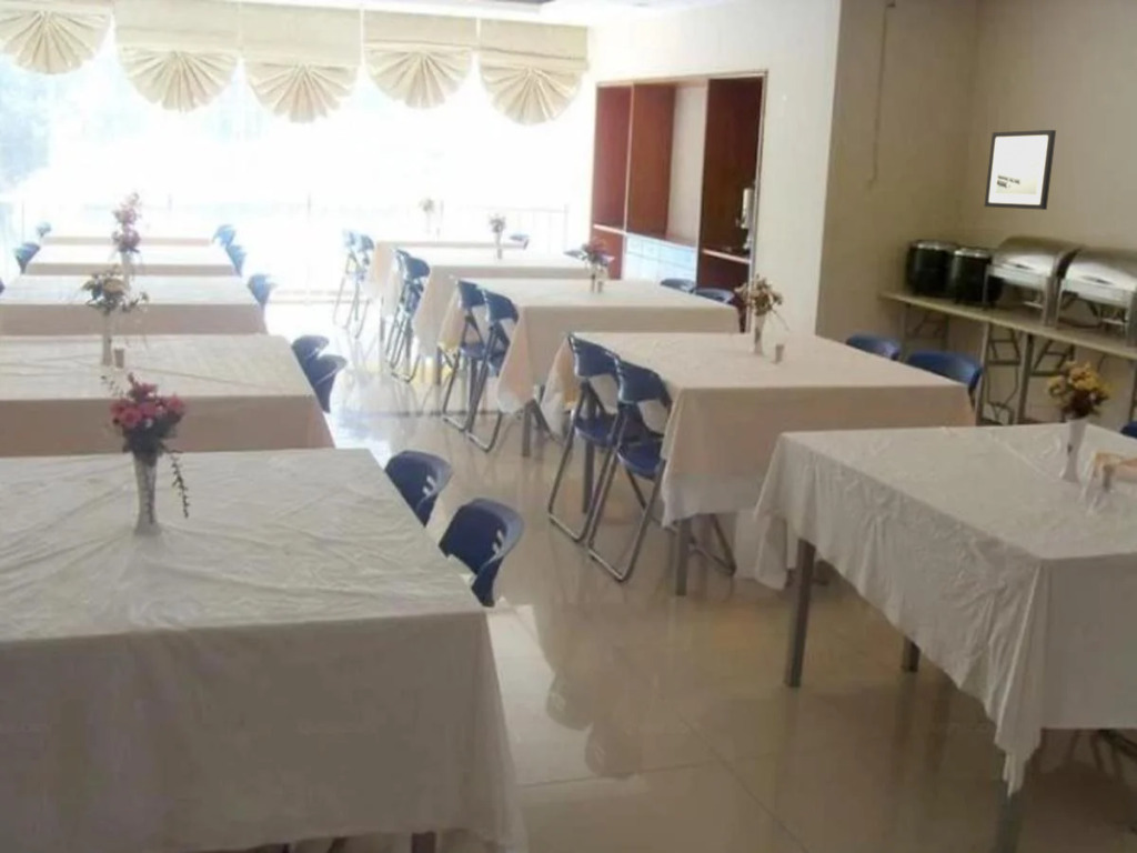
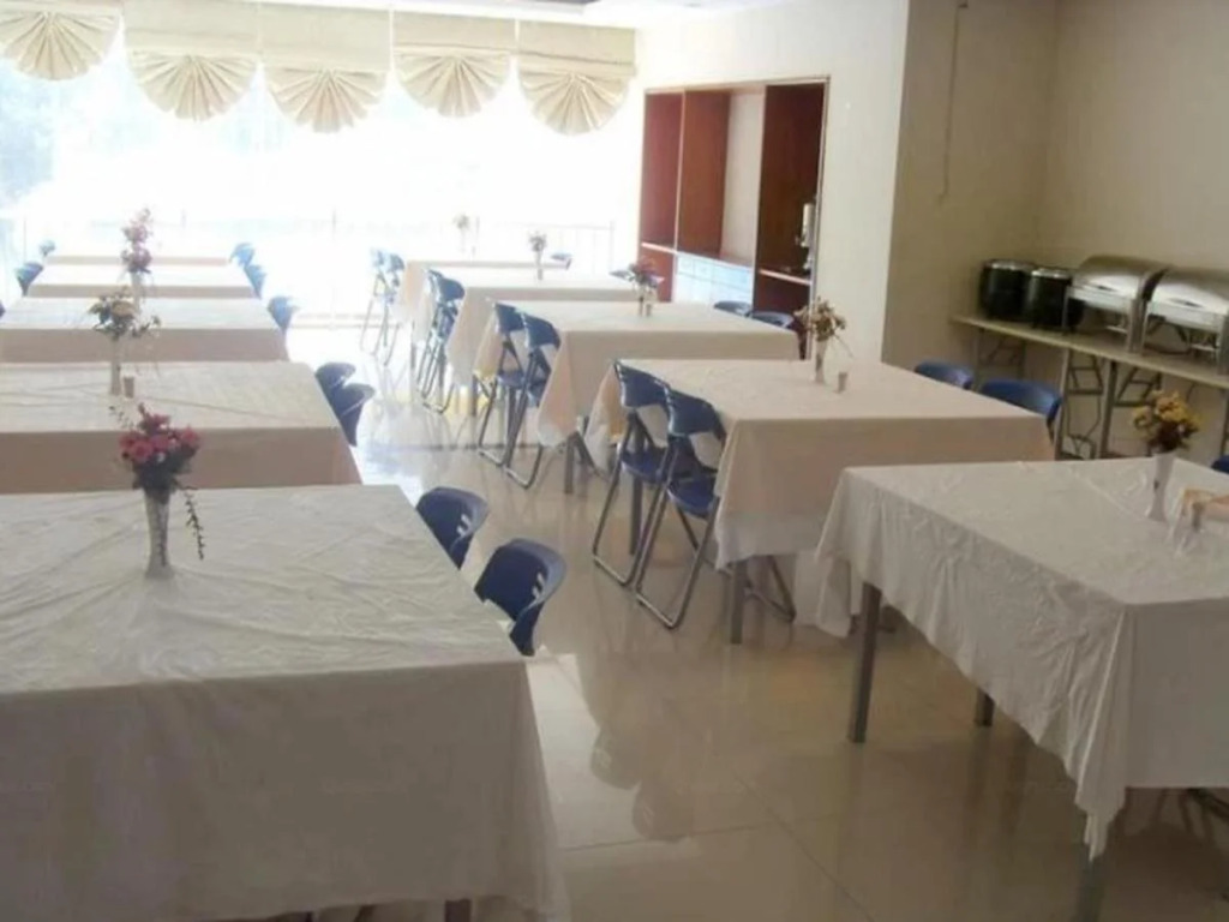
- wall art [984,129,1057,211]
